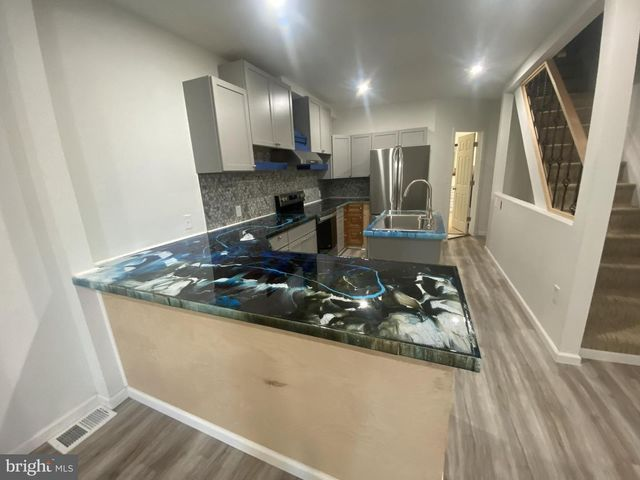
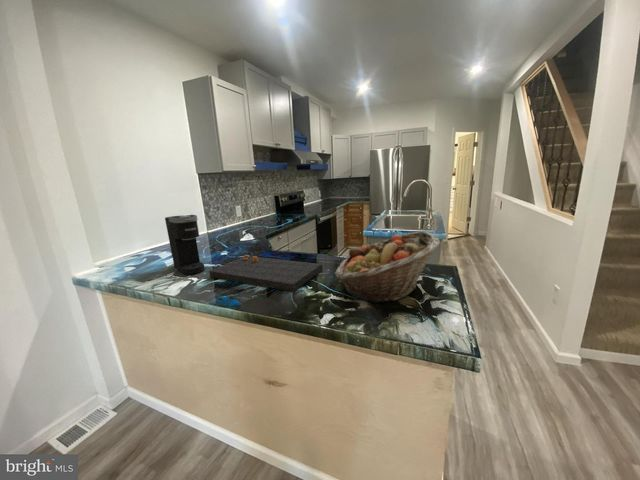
+ fruit basket [334,230,441,304]
+ coffee maker [164,214,206,275]
+ cutting board [208,254,323,292]
